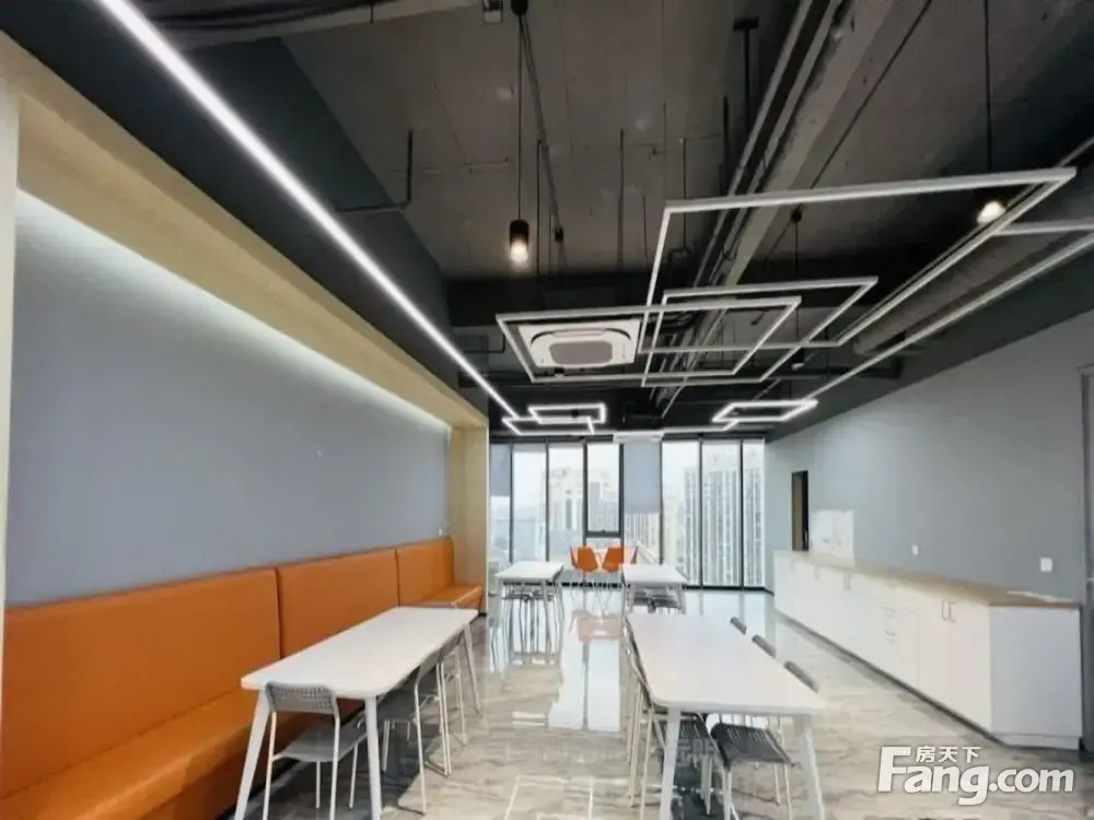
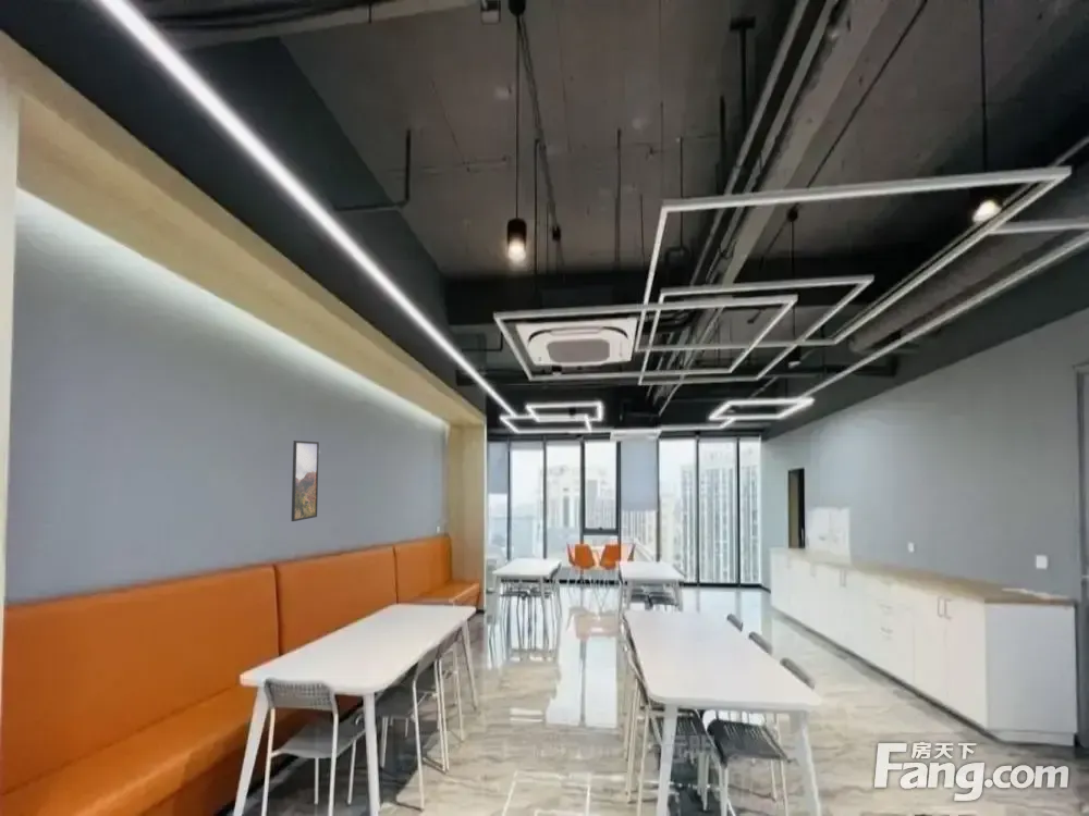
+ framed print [290,440,320,522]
